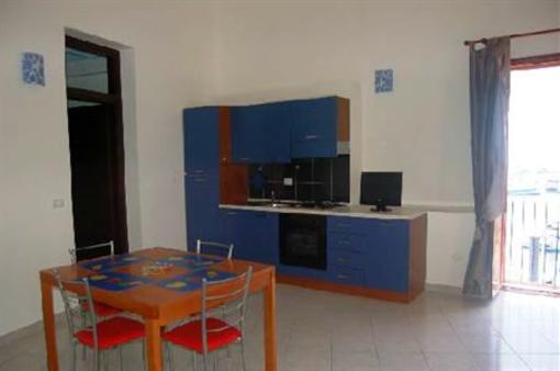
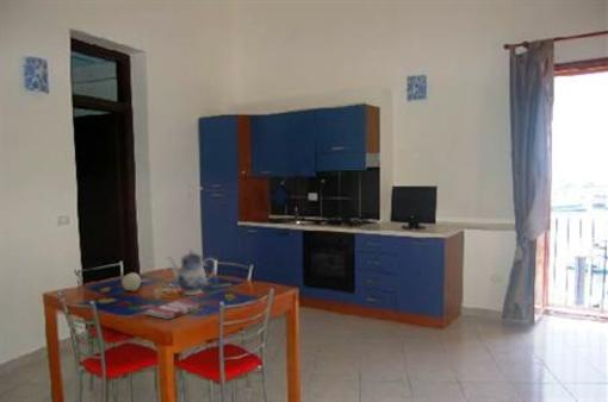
+ teapot [167,246,218,296]
+ dish towel [143,297,204,320]
+ fruit [120,271,142,293]
